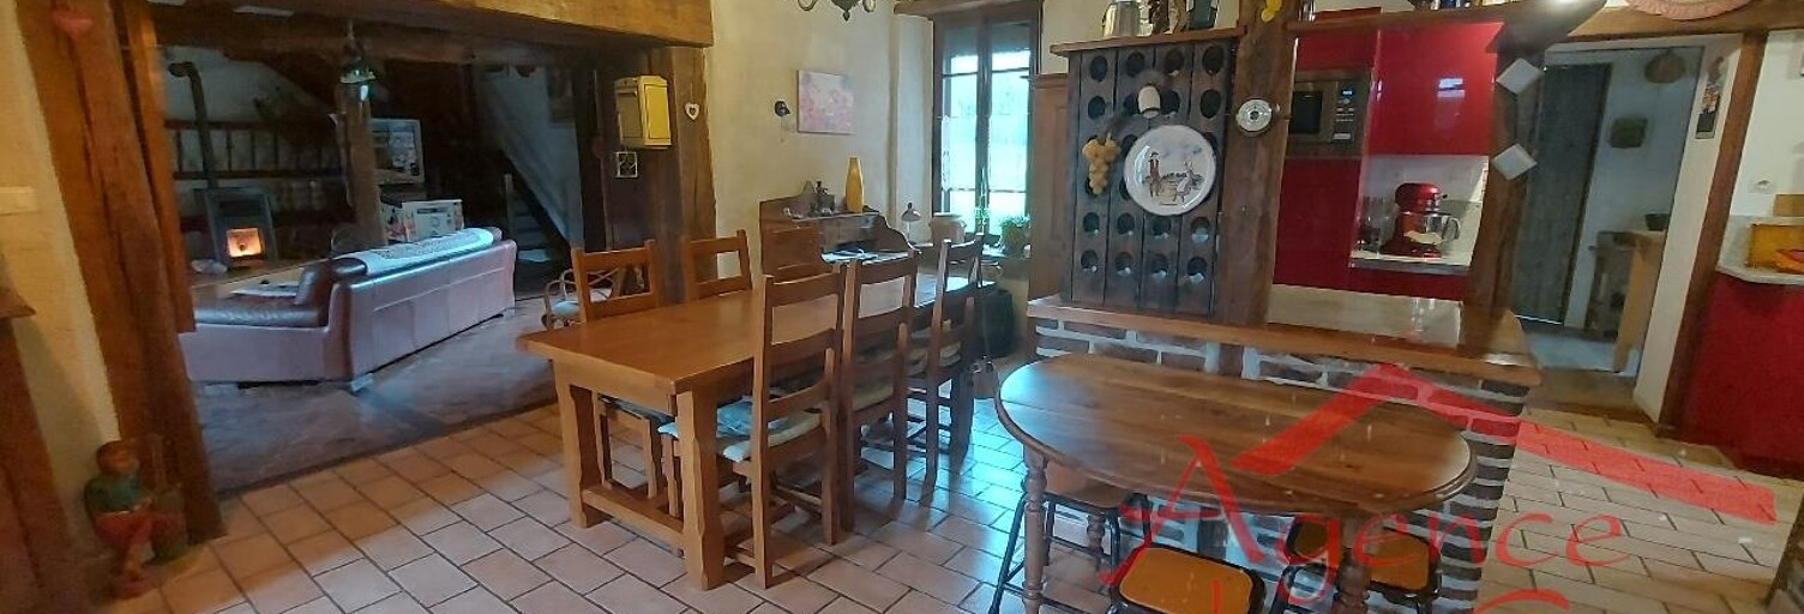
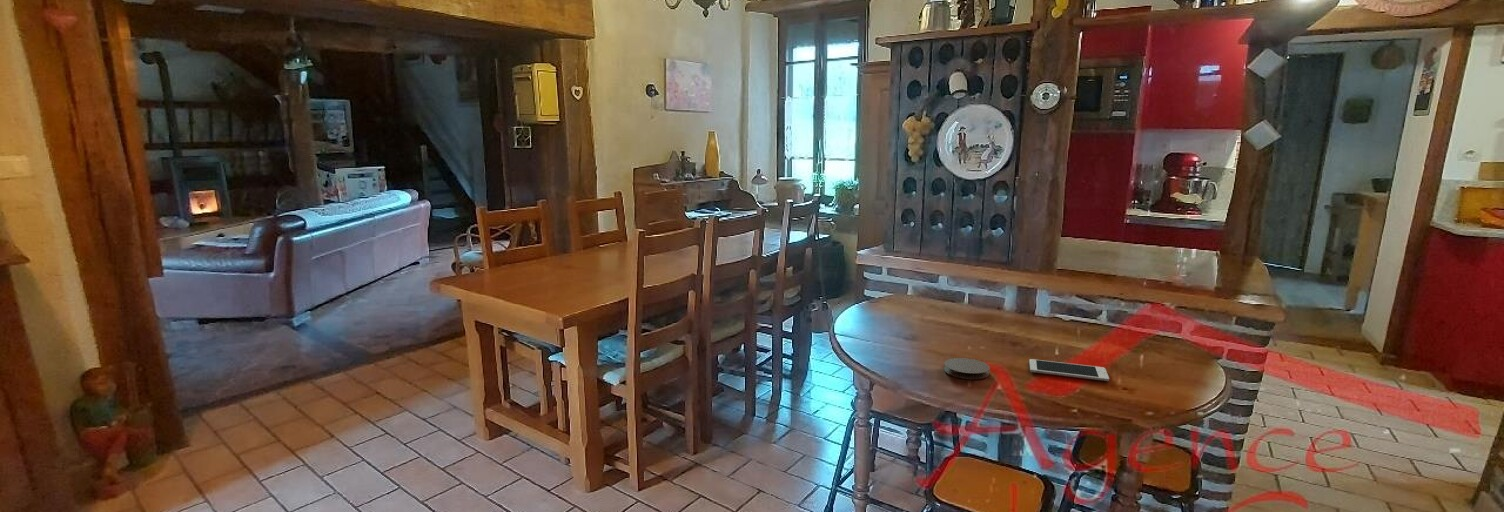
+ cell phone [1028,358,1110,382]
+ coaster [943,357,991,380]
